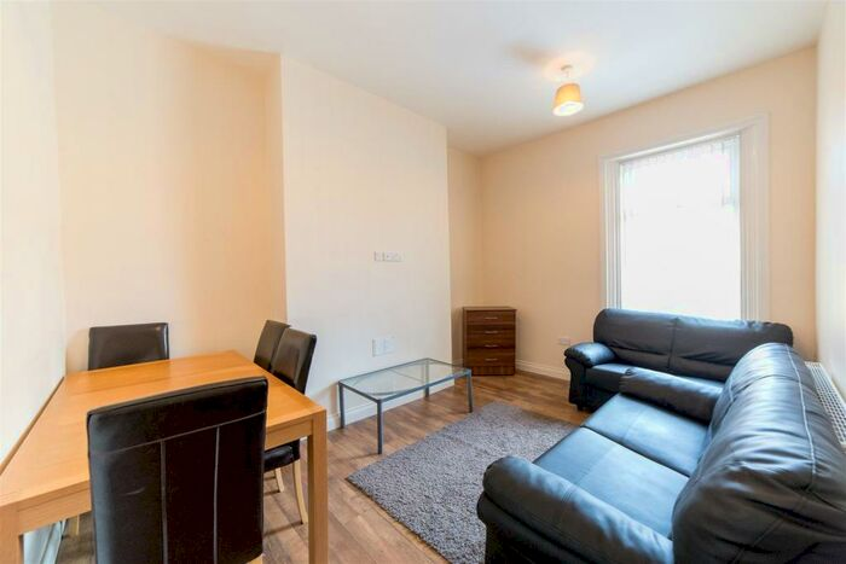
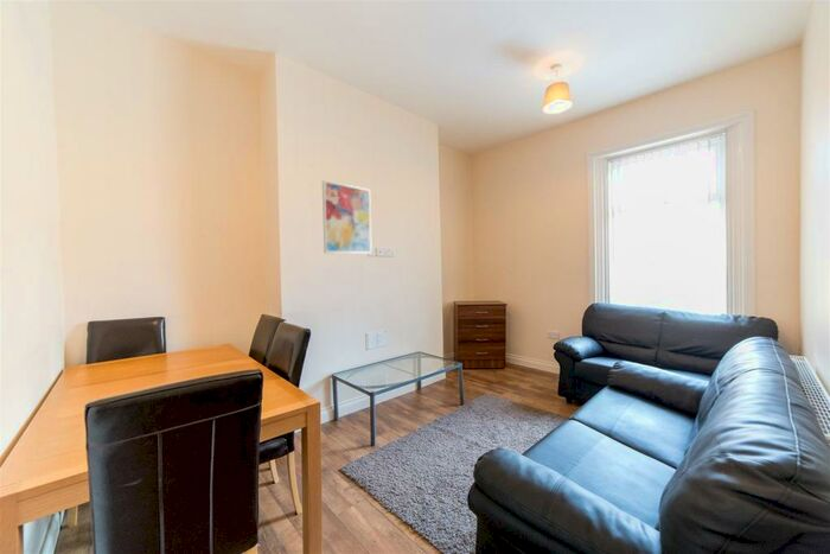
+ wall art [321,179,374,255]
